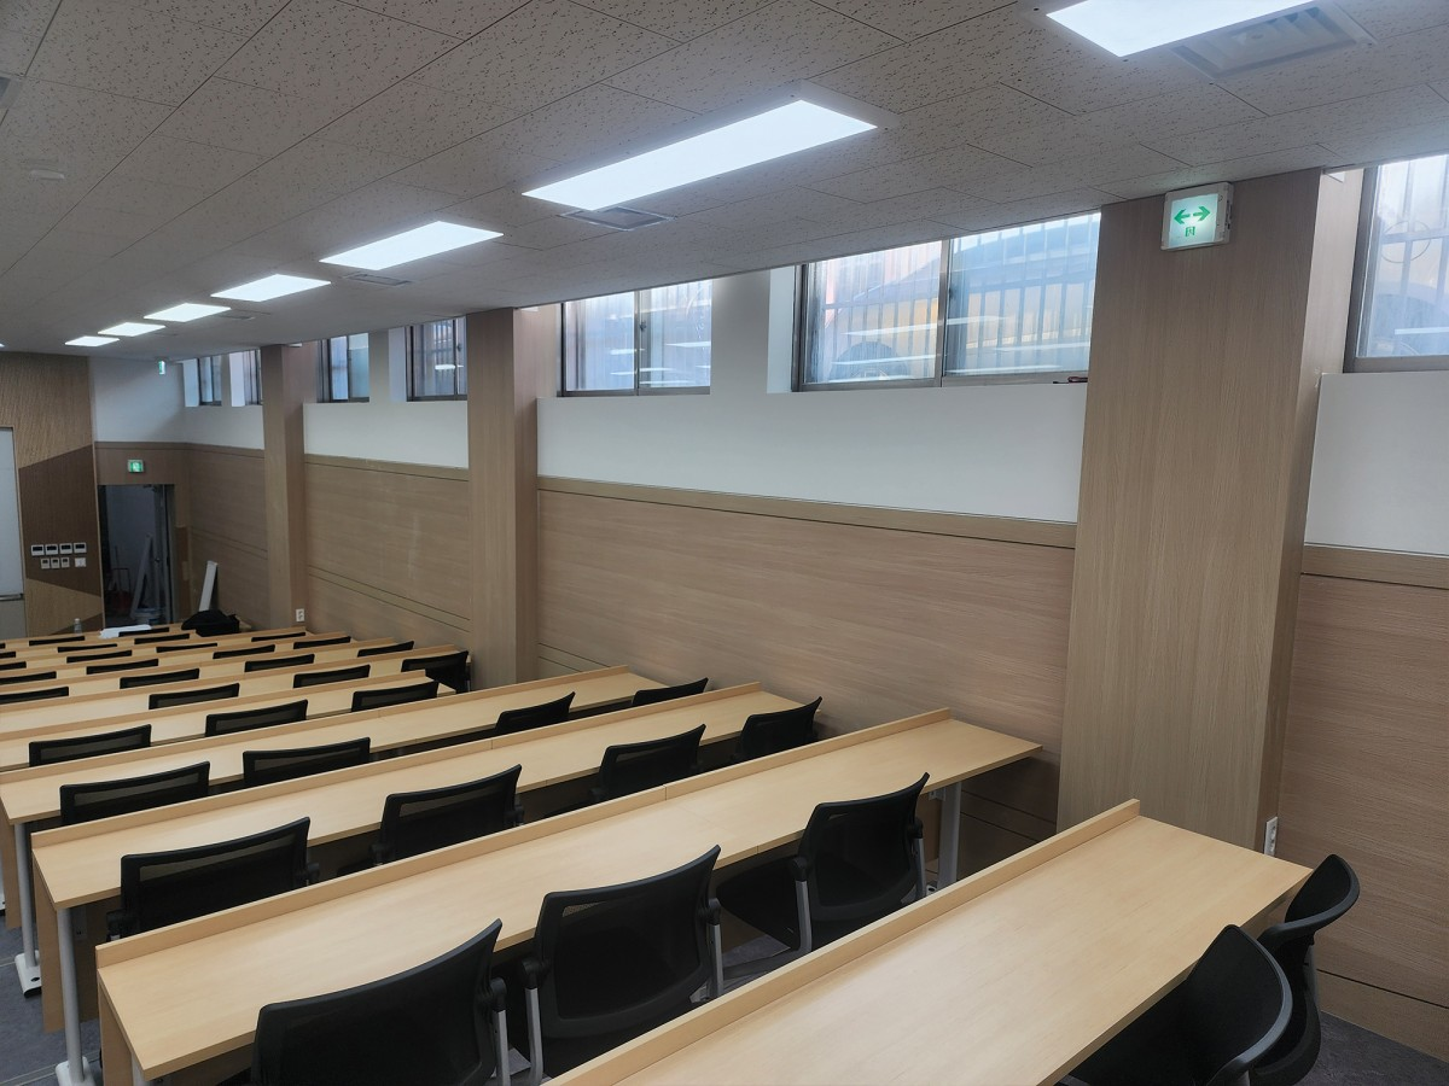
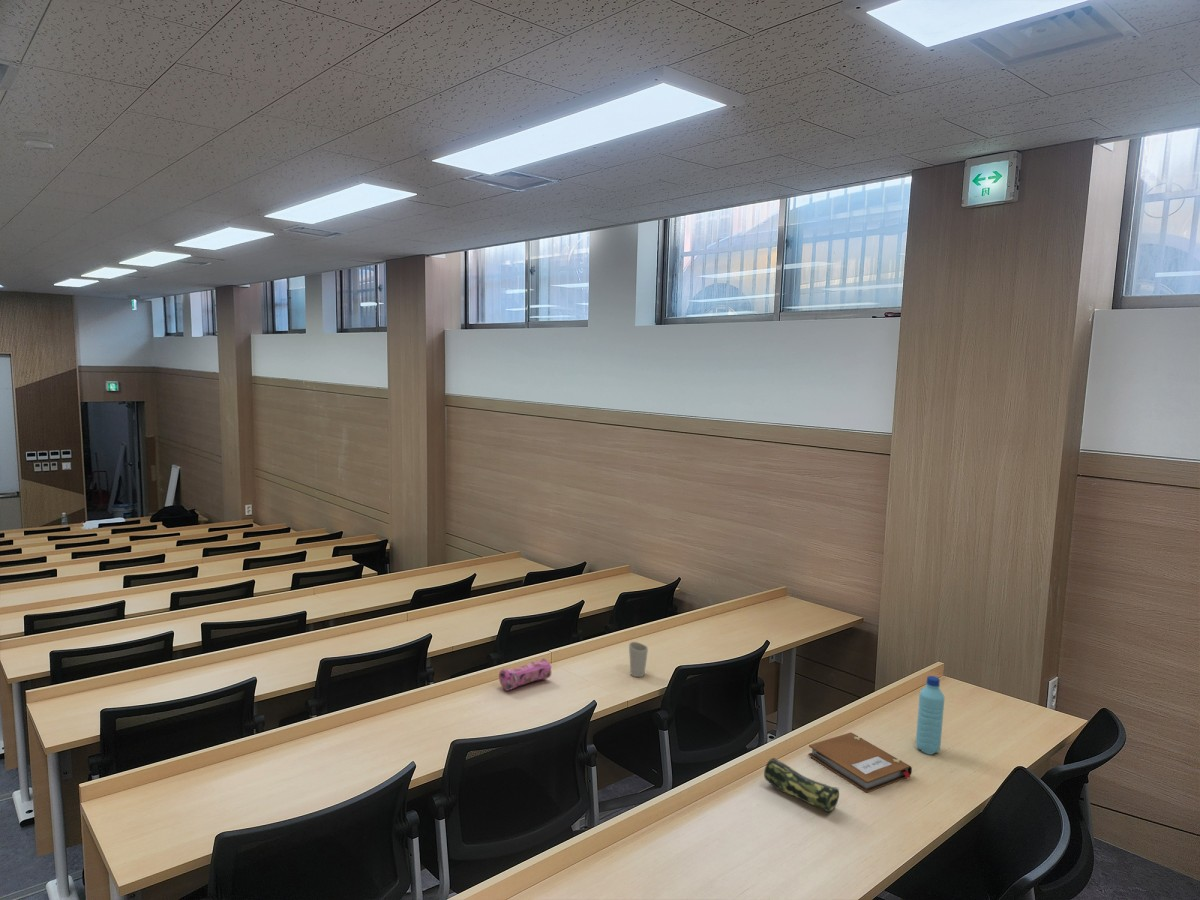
+ pencil case [498,657,553,692]
+ notebook [807,732,913,794]
+ pencil case [763,757,840,813]
+ cup [628,641,649,678]
+ water bottle [915,675,945,756]
